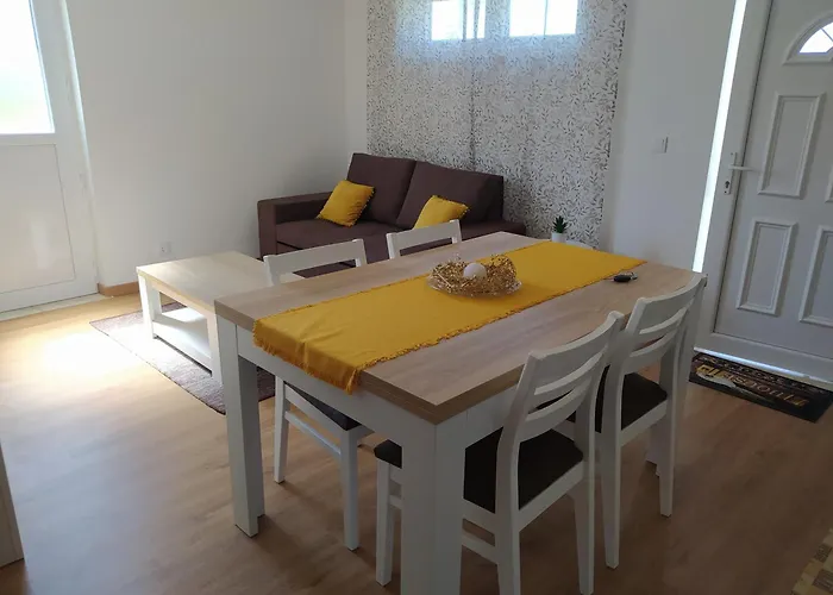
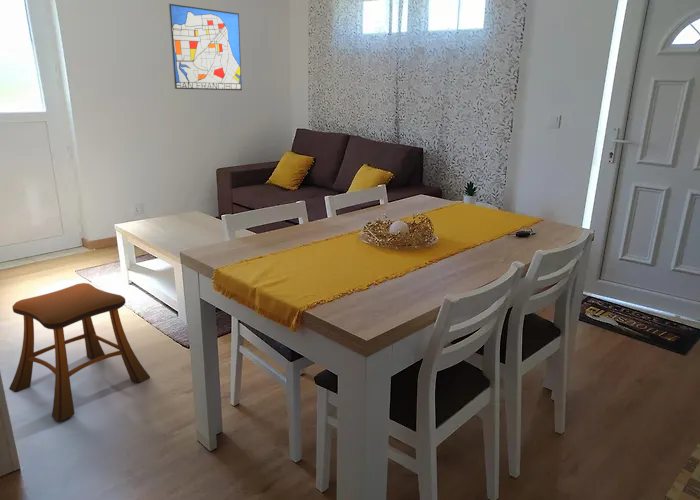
+ wall art [168,3,243,91]
+ stool [8,282,151,422]
